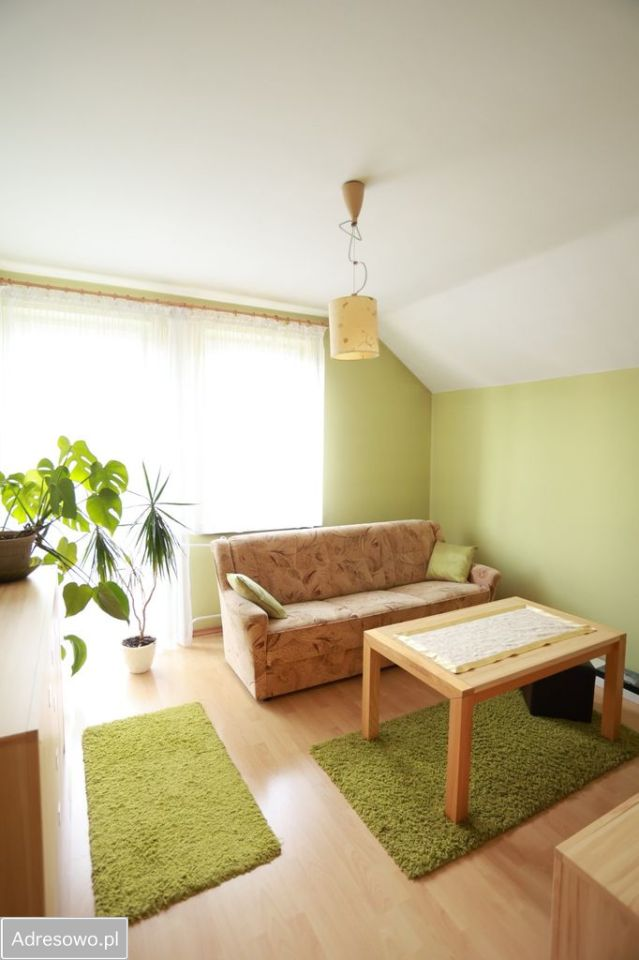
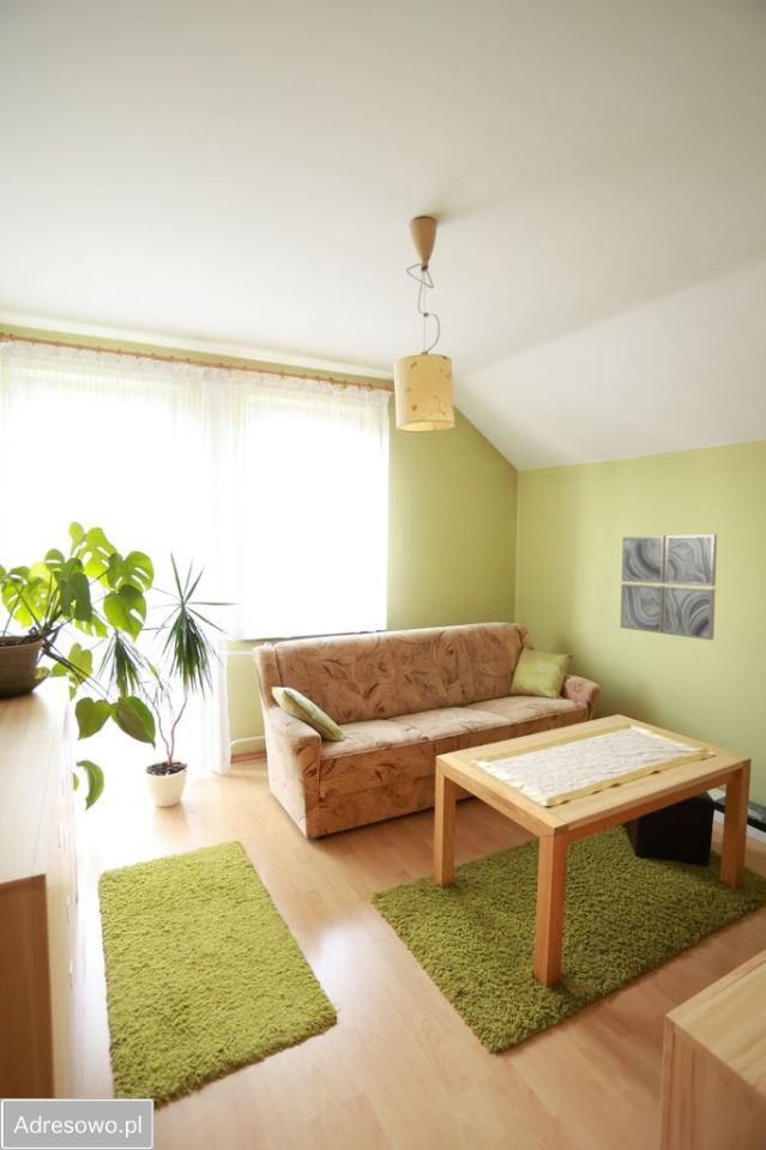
+ wall art [620,533,718,641]
